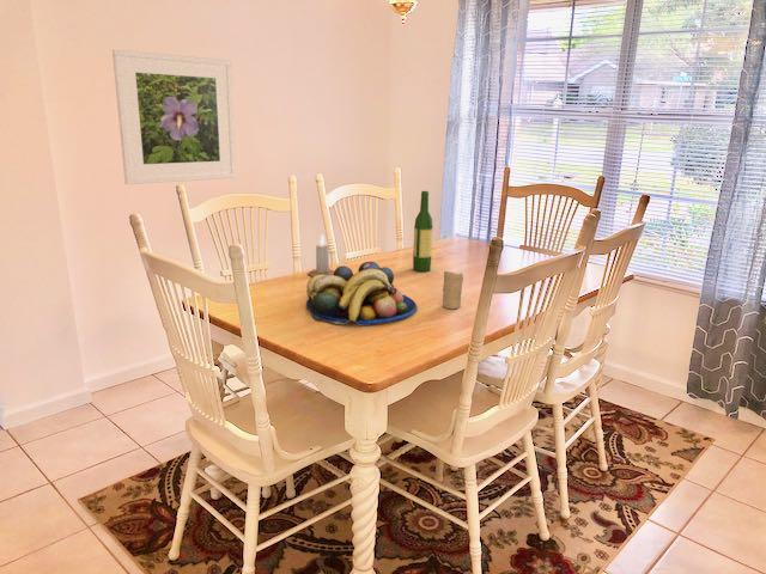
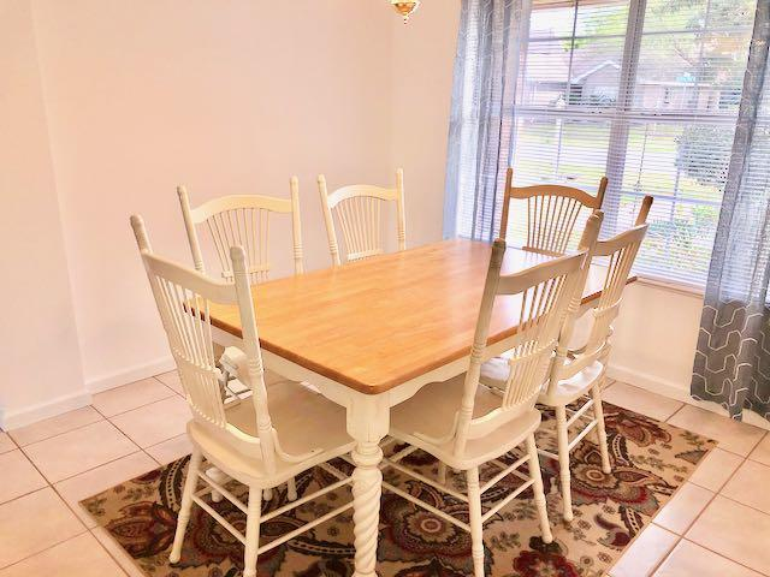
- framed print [111,48,237,185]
- candle [308,233,335,277]
- wine bottle [412,190,434,273]
- candle [442,270,464,310]
- fruit bowl [305,261,418,326]
